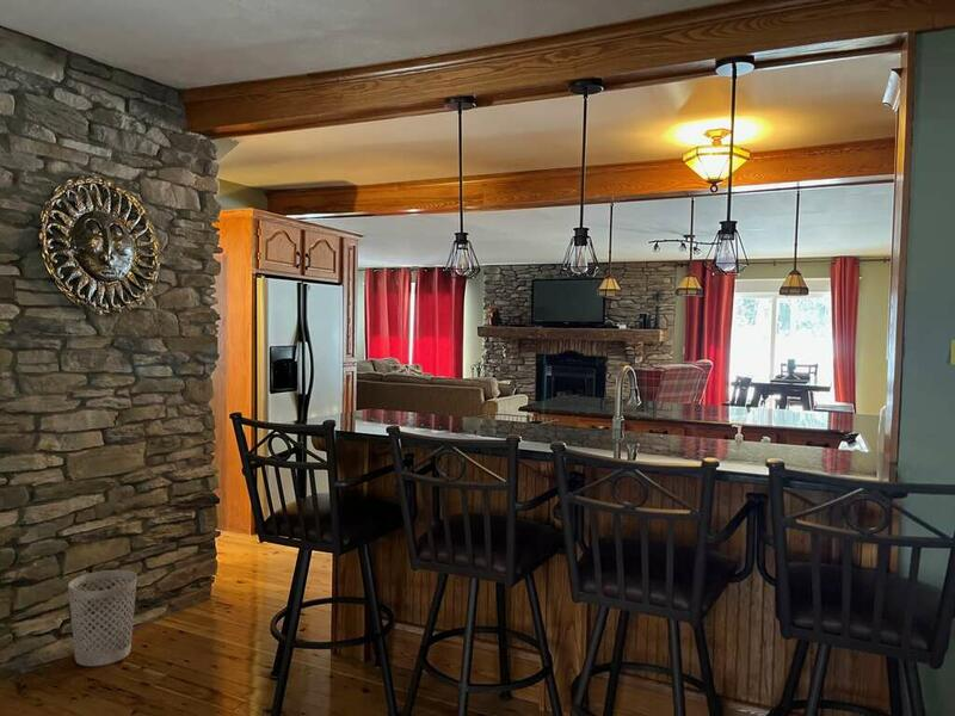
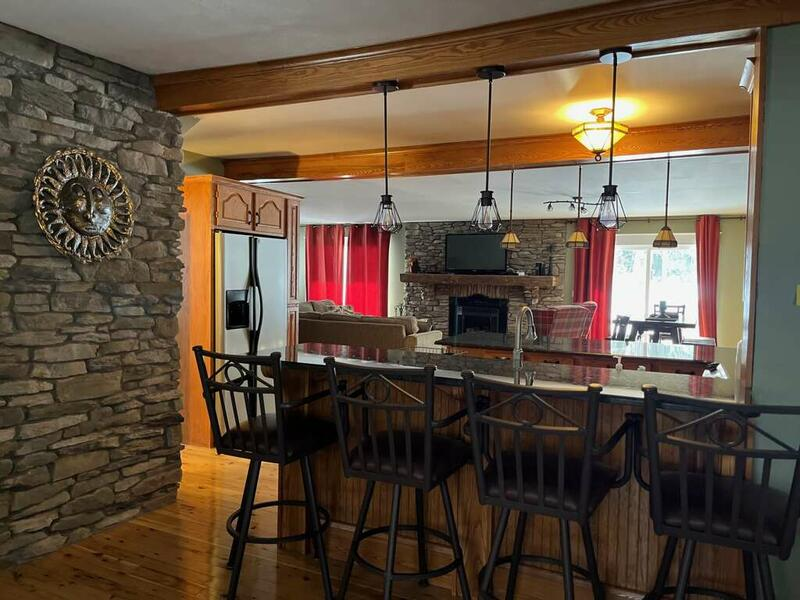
- wastebasket [67,569,138,667]
